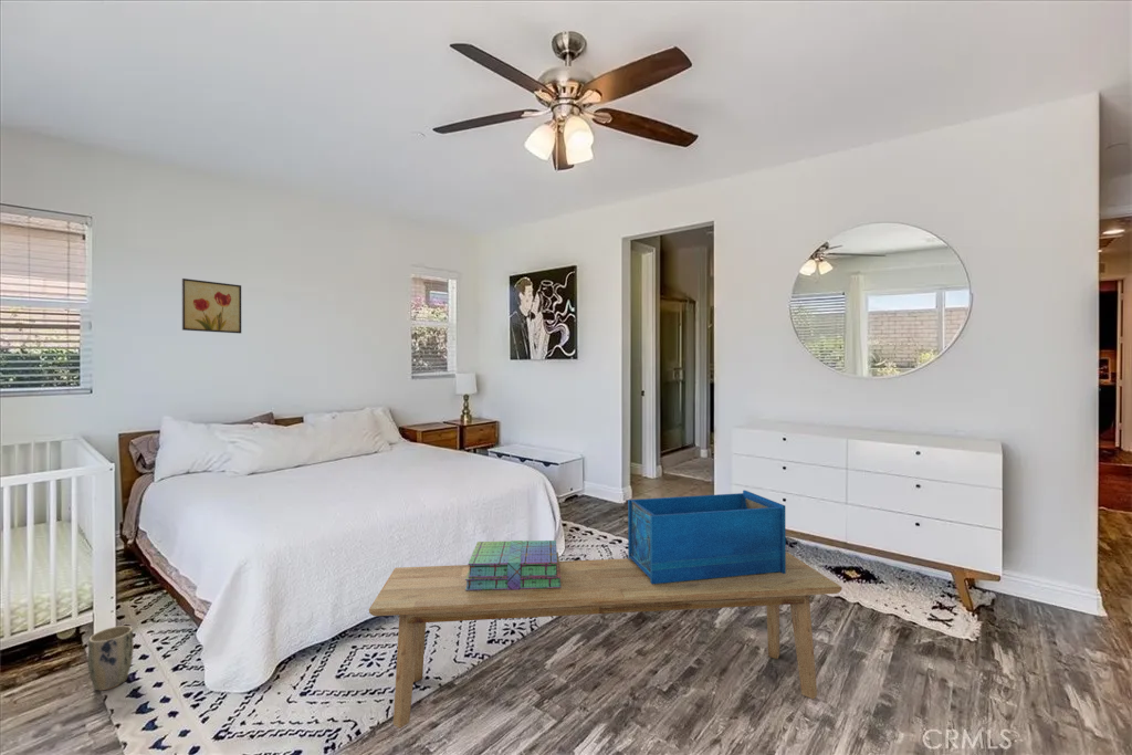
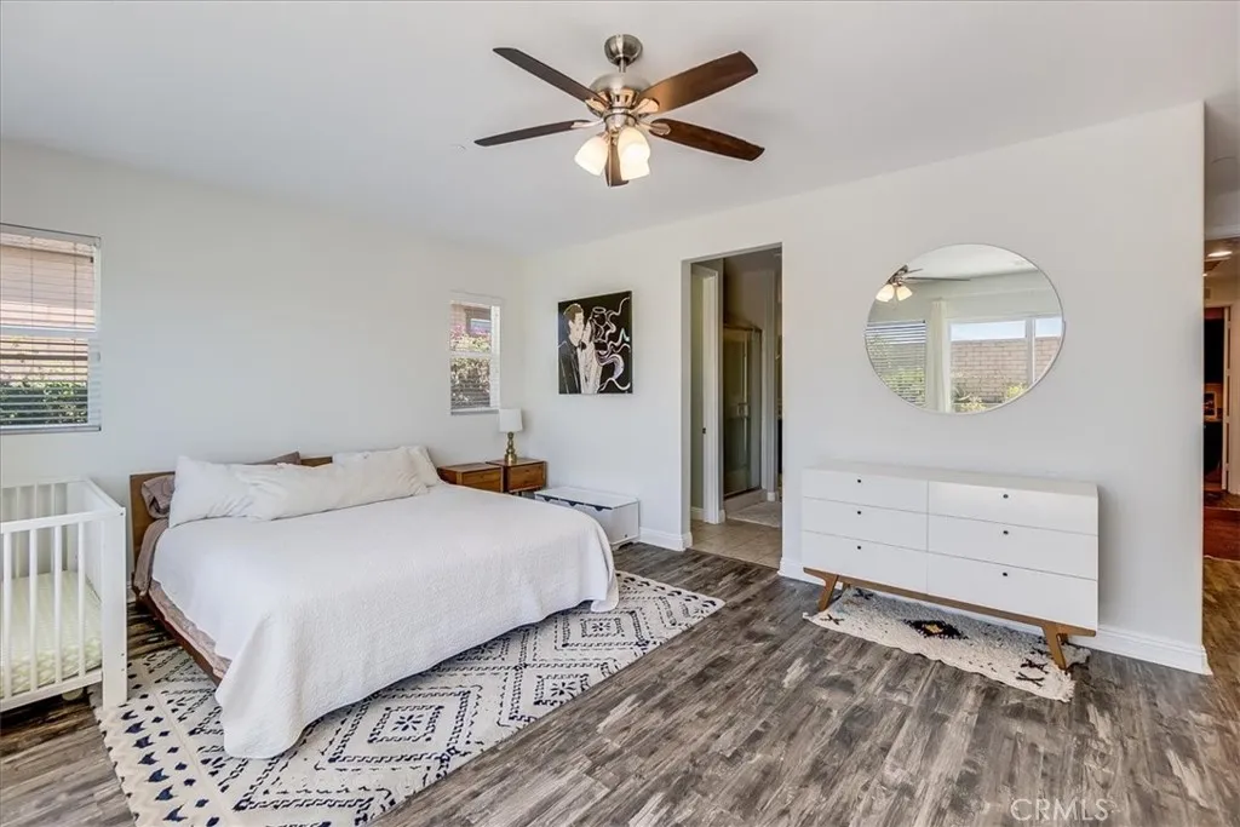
- bench [368,552,843,730]
- stack of books [465,539,562,590]
- decorative box [627,490,787,584]
- wall art [181,277,242,335]
- plant pot [86,625,135,692]
